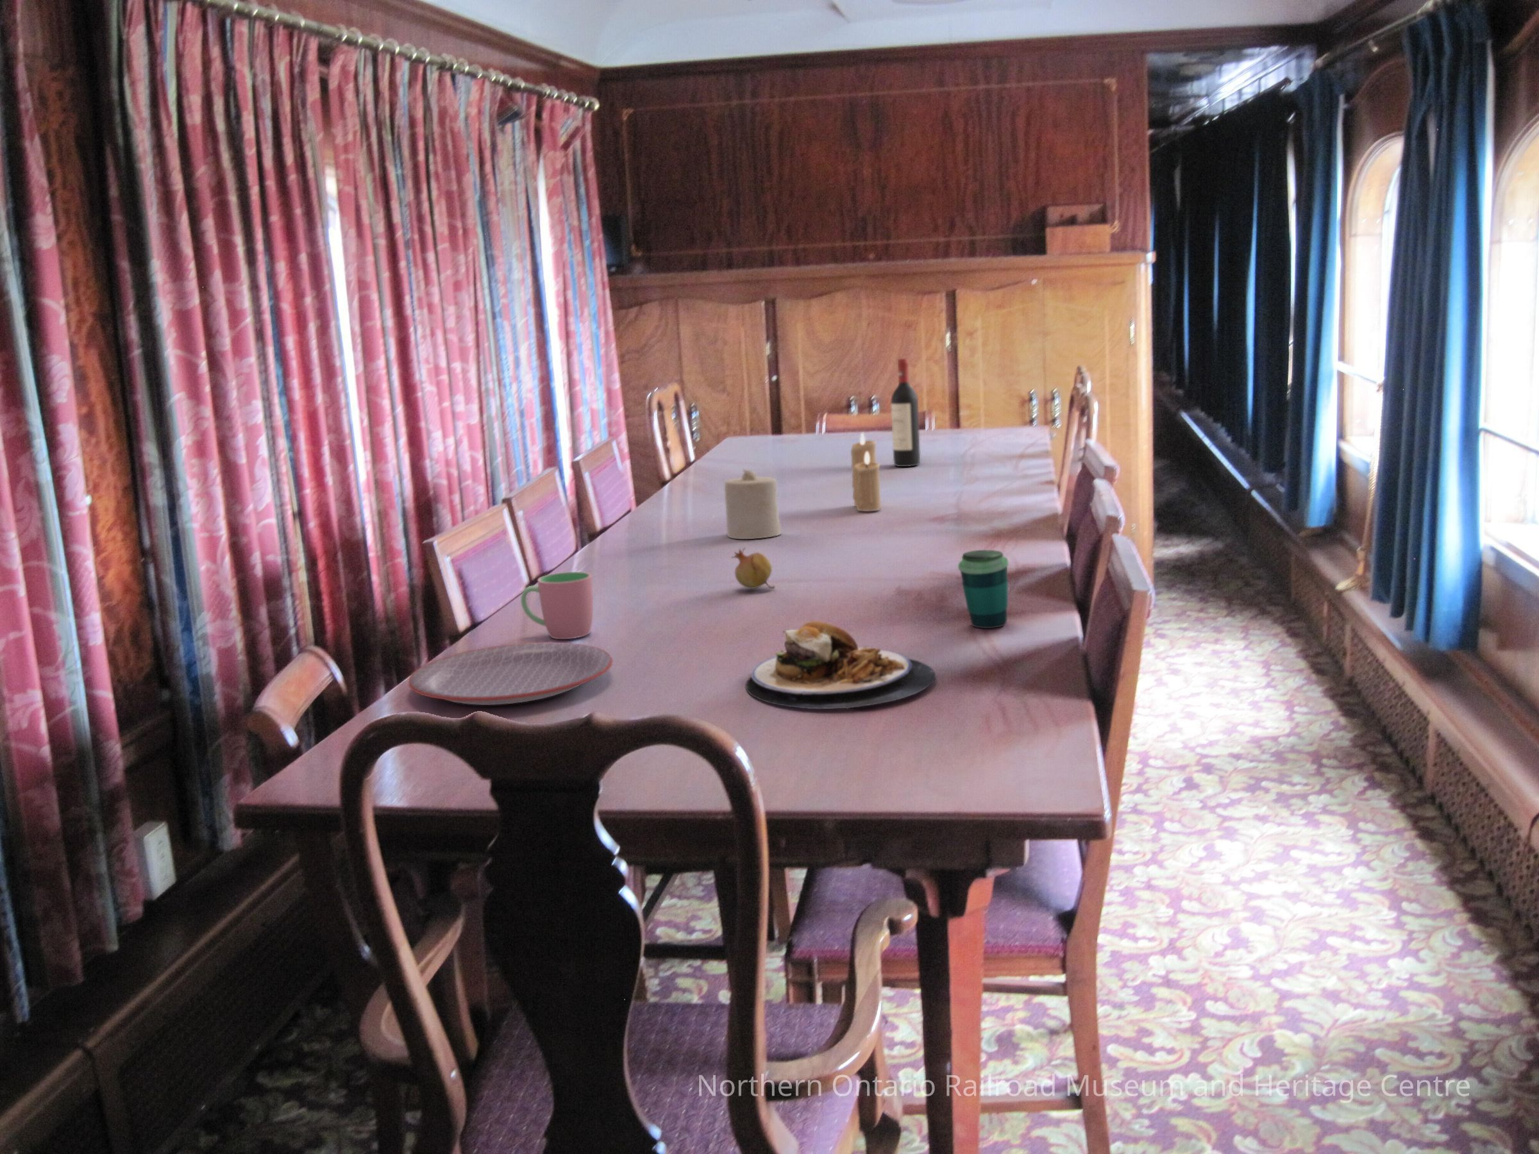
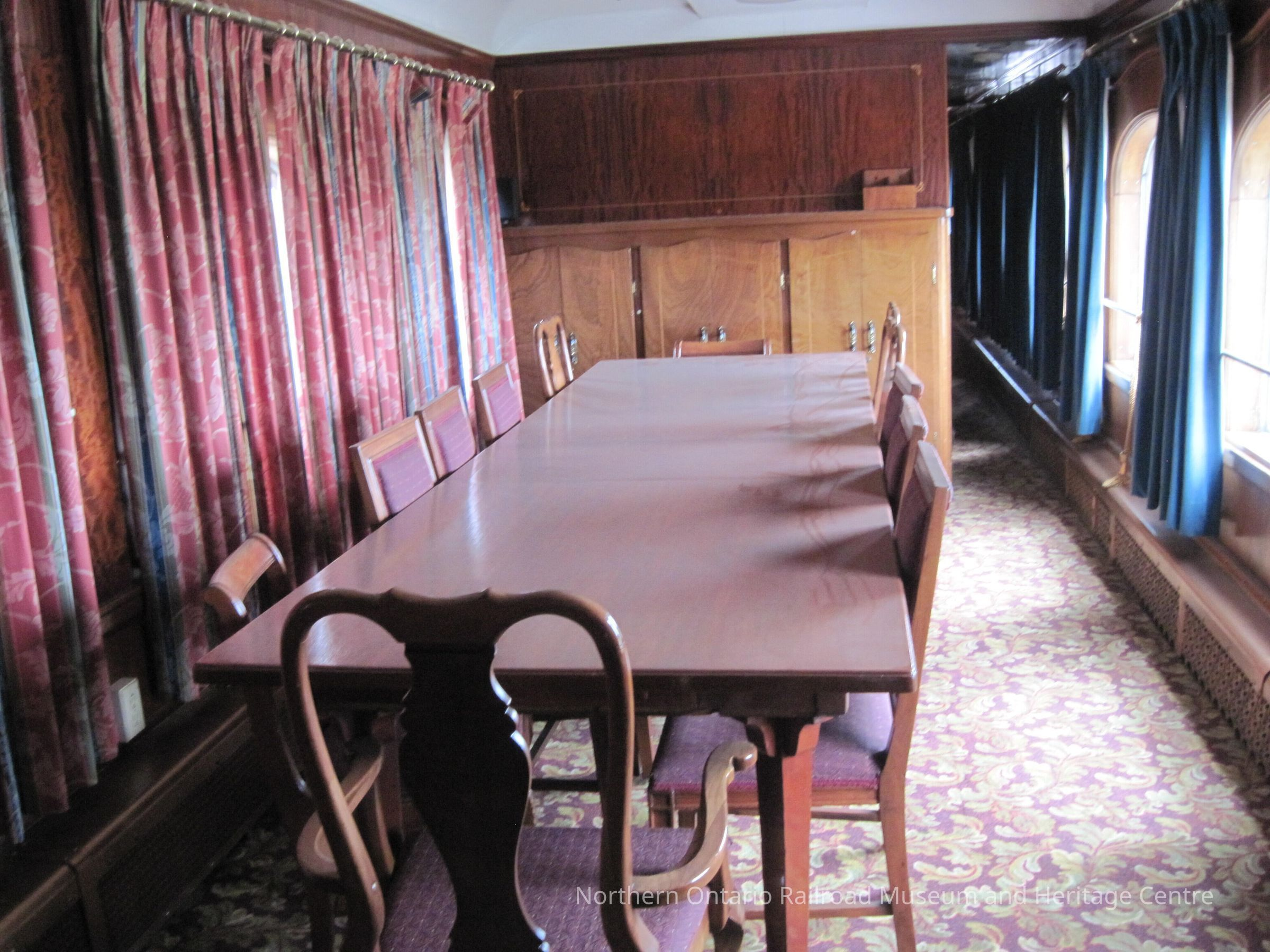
- cup [520,571,594,640]
- plate [408,641,613,705]
- candle [723,469,782,539]
- cup [957,549,1009,629]
- plate [745,621,937,709]
- wine bottle [891,358,921,468]
- candle [851,432,881,512]
- fruit [731,547,776,590]
